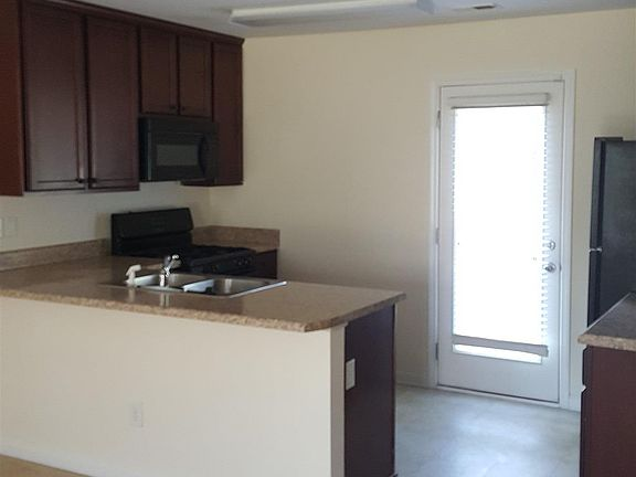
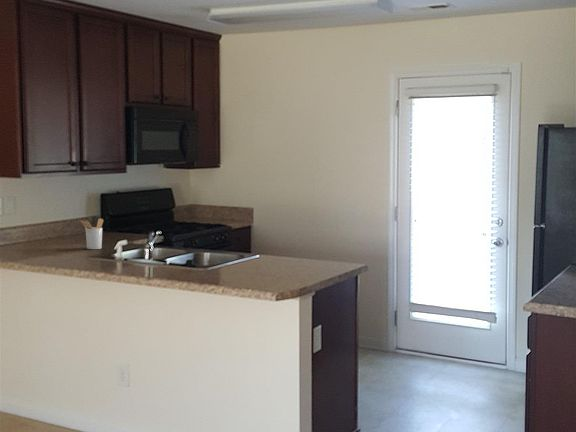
+ utensil holder [79,217,104,250]
